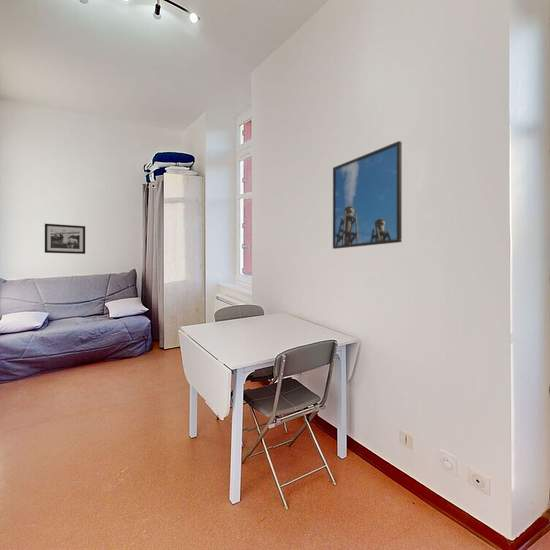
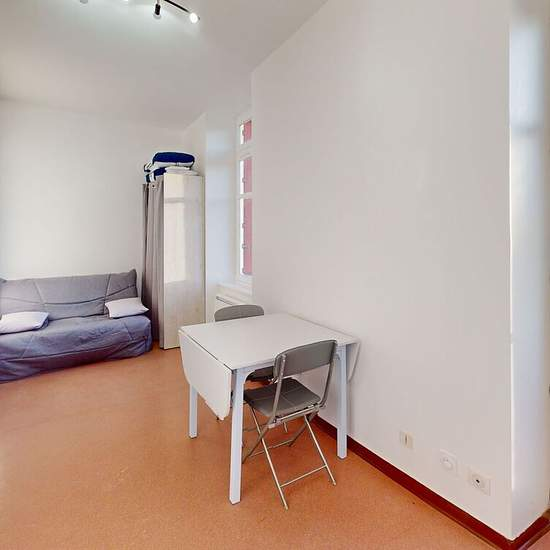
- picture frame [44,223,86,255]
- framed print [332,140,403,250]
